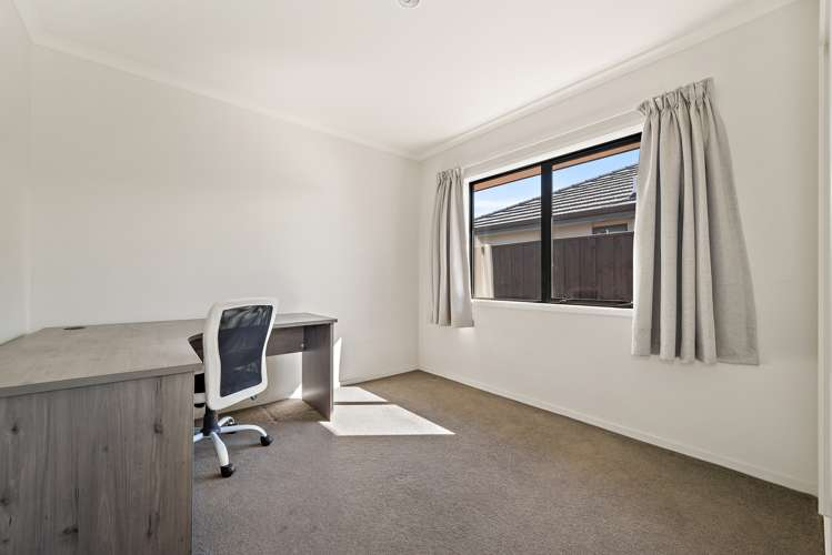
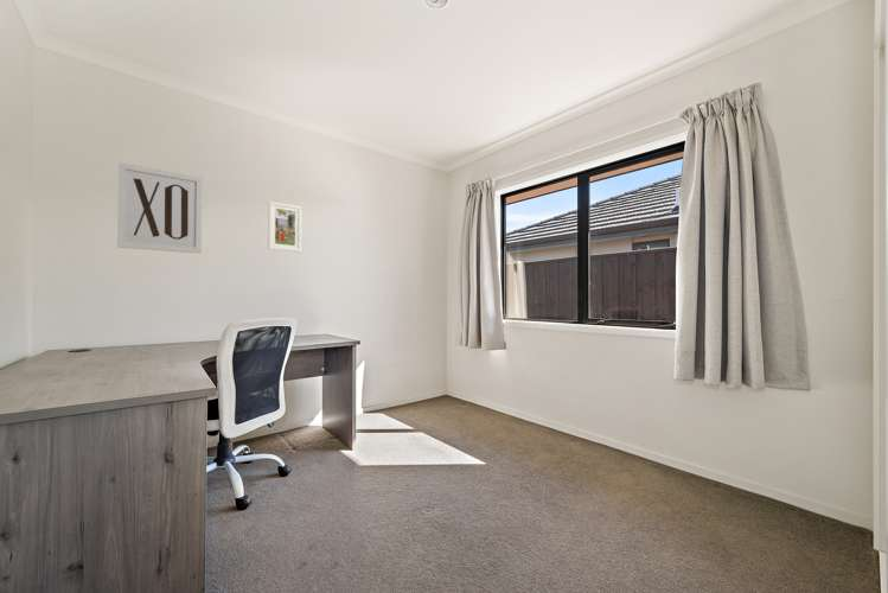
+ wall art [116,161,204,255]
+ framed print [267,200,302,254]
